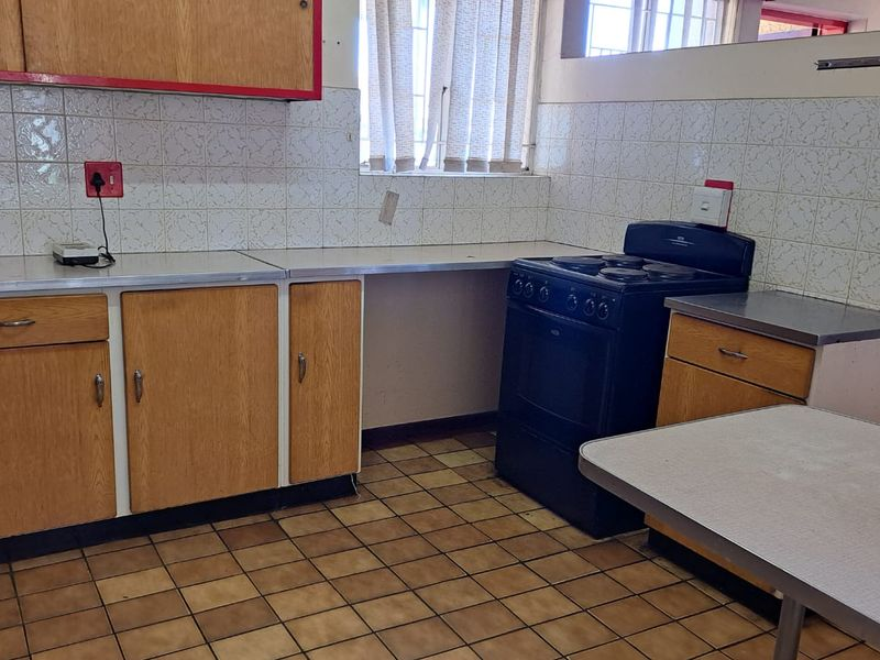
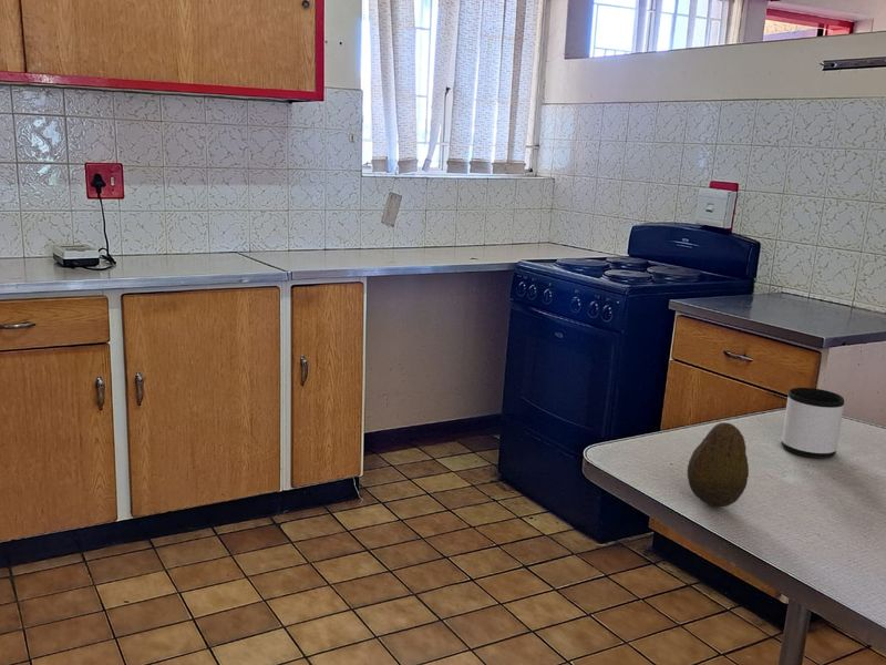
+ mug [781,387,845,459]
+ fruit [687,421,750,508]
